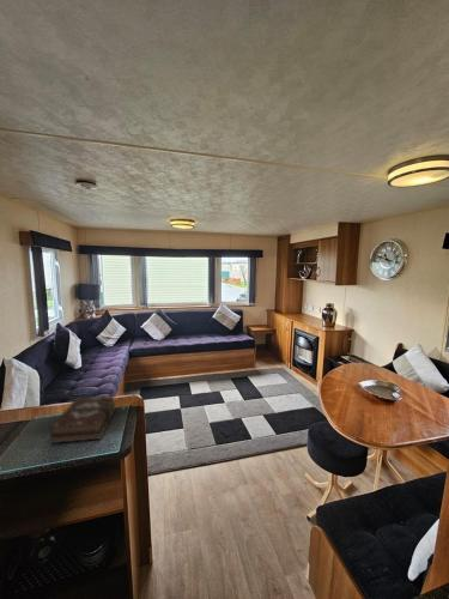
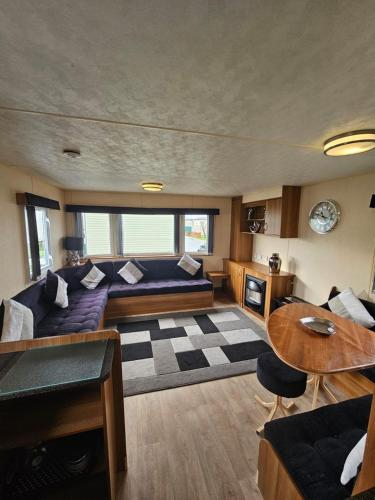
- hardback book [48,394,117,444]
